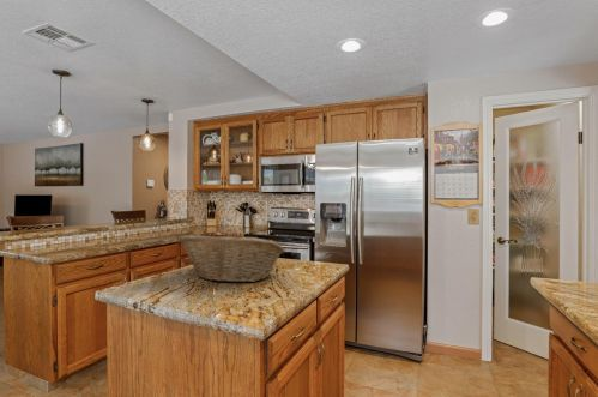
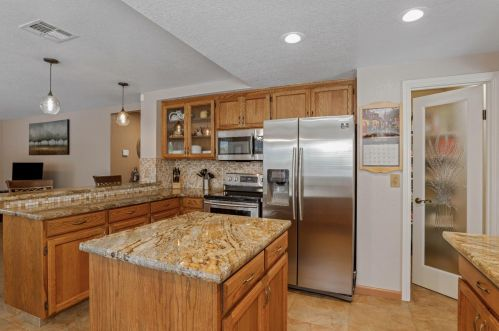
- fruit basket [177,234,285,283]
